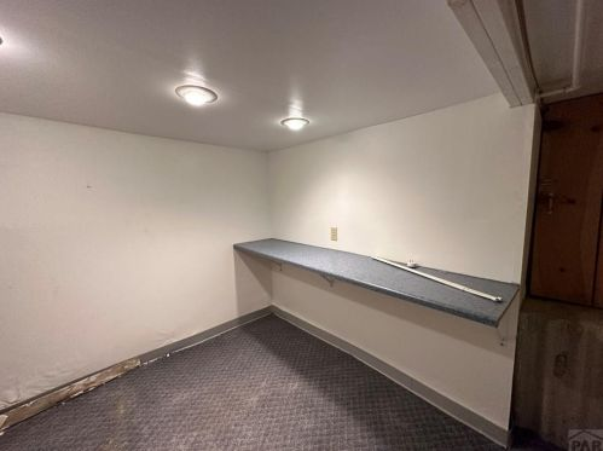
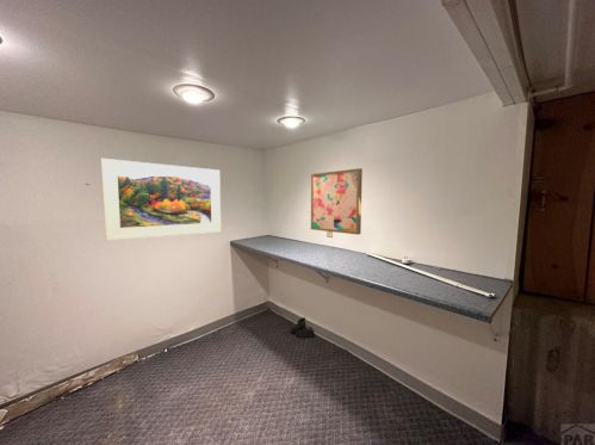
+ boots [290,316,316,339]
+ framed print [99,157,222,242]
+ wall art [310,167,364,236]
